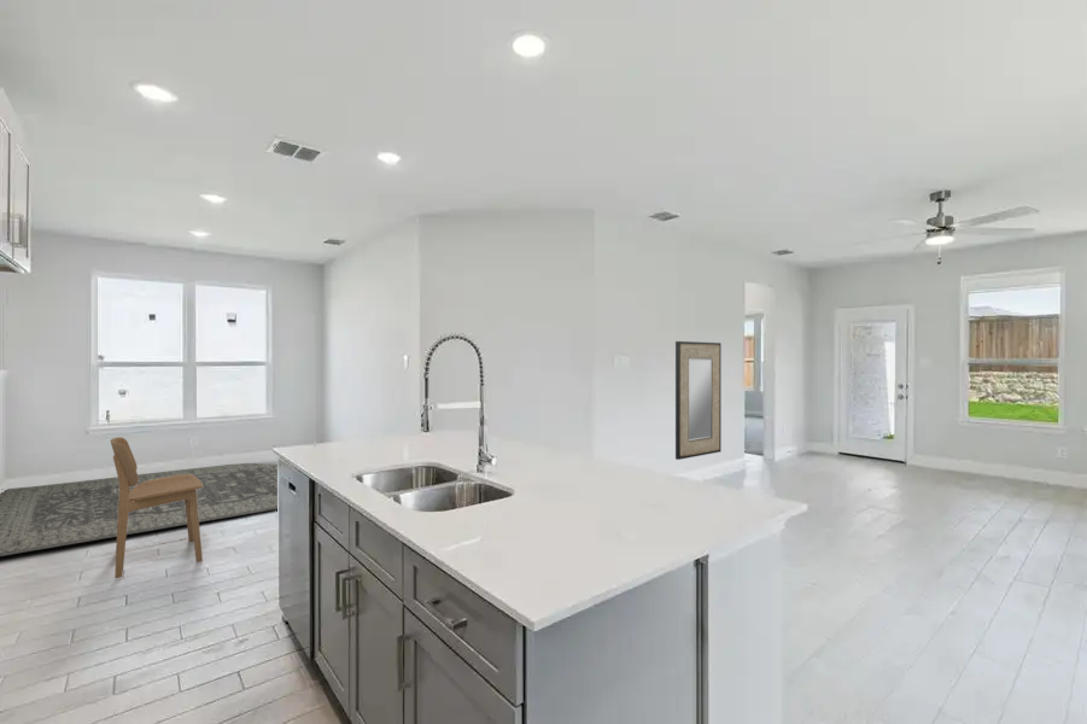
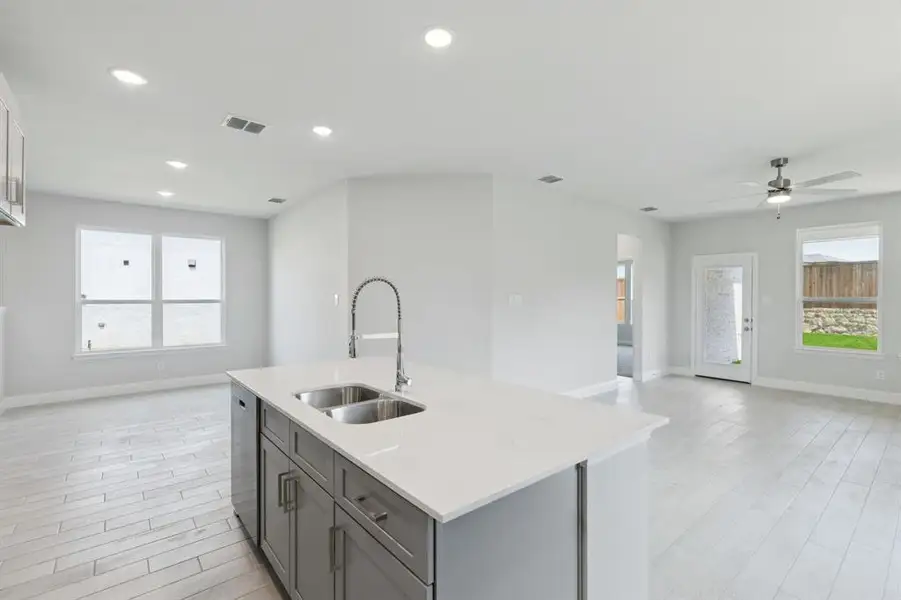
- home mirror [674,340,723,461]
- rug [0,462,279,557]
- dining chair [110,437,204,579]
